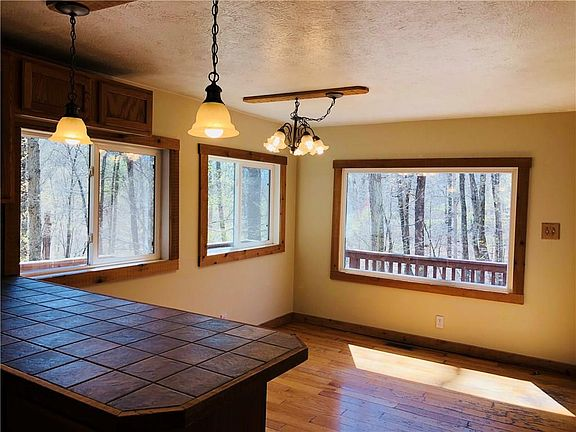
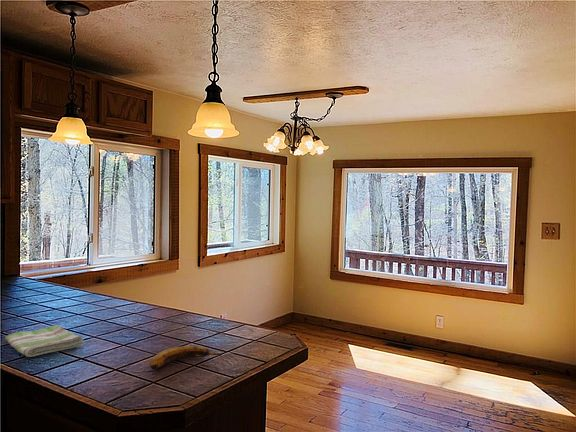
+ banana [149,345,222,370]
+ dish towel [4,324,85,358]
